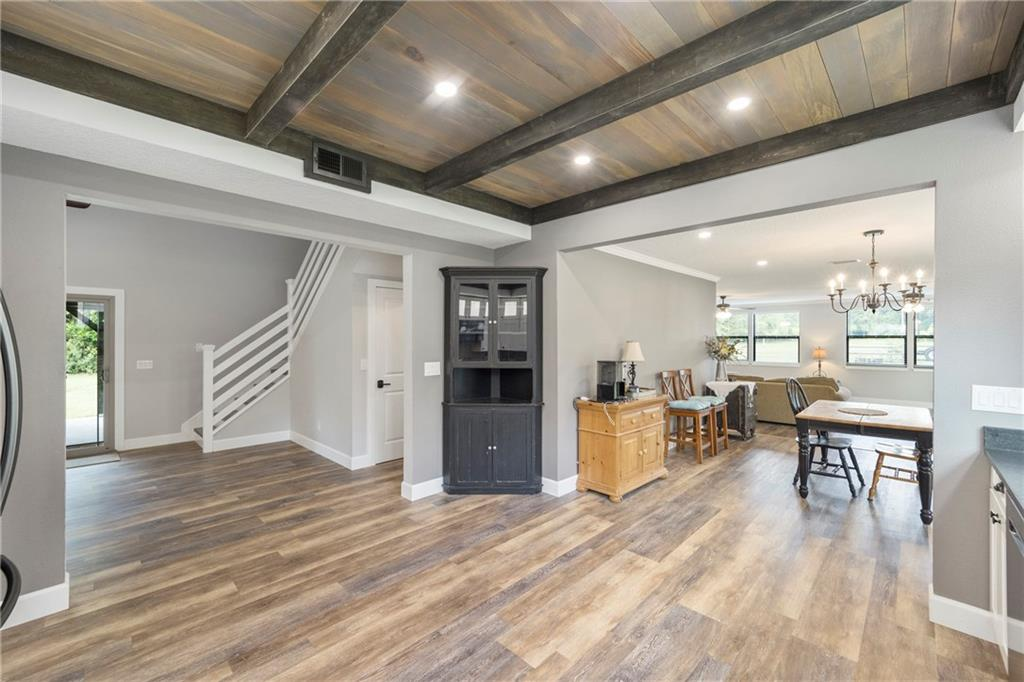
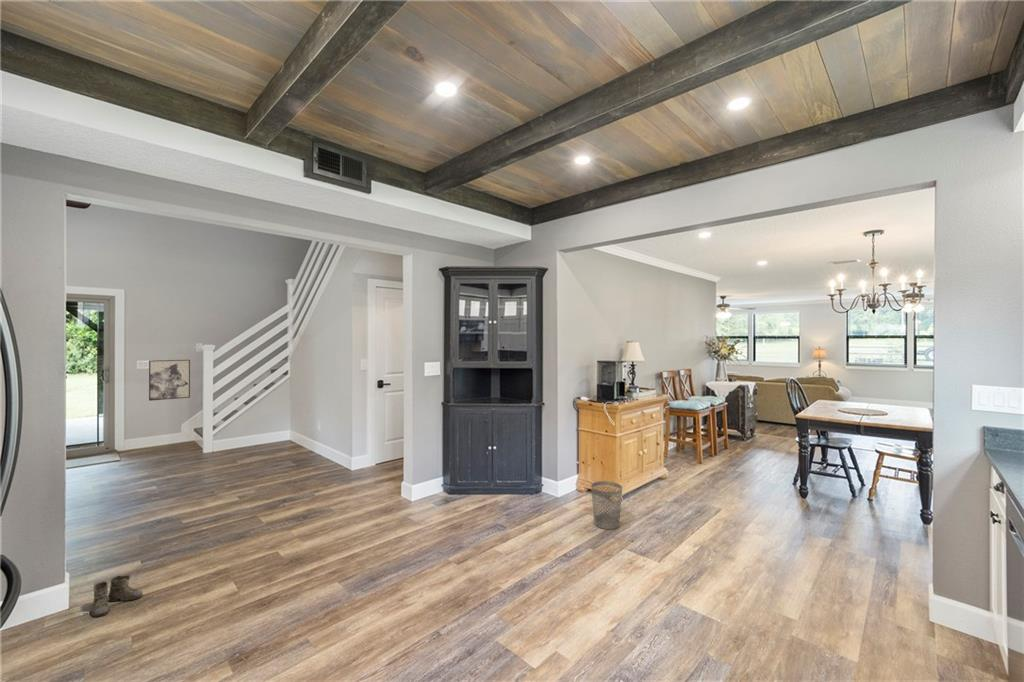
+ wastebasket [590,480,623,530]
+ wall art [148,359,191,402]
+ boots [84,574,144,618]
